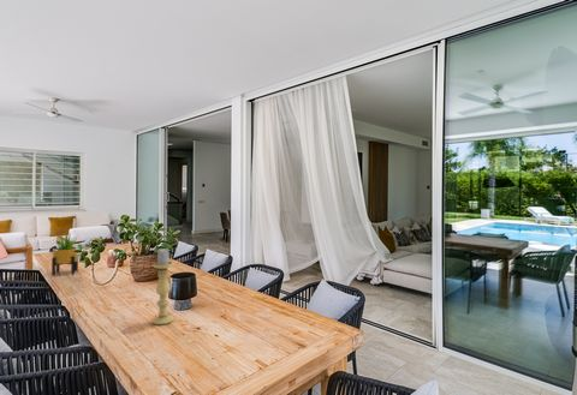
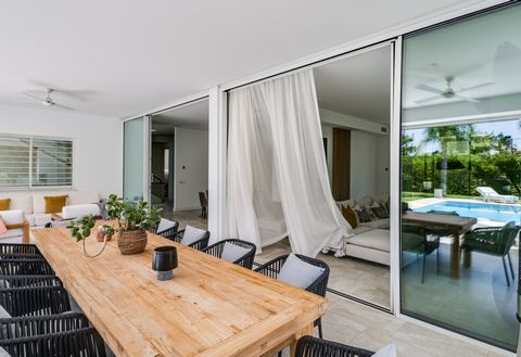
- candle holder [150,246,174,325]
- potted plant [50,231,79,277]
